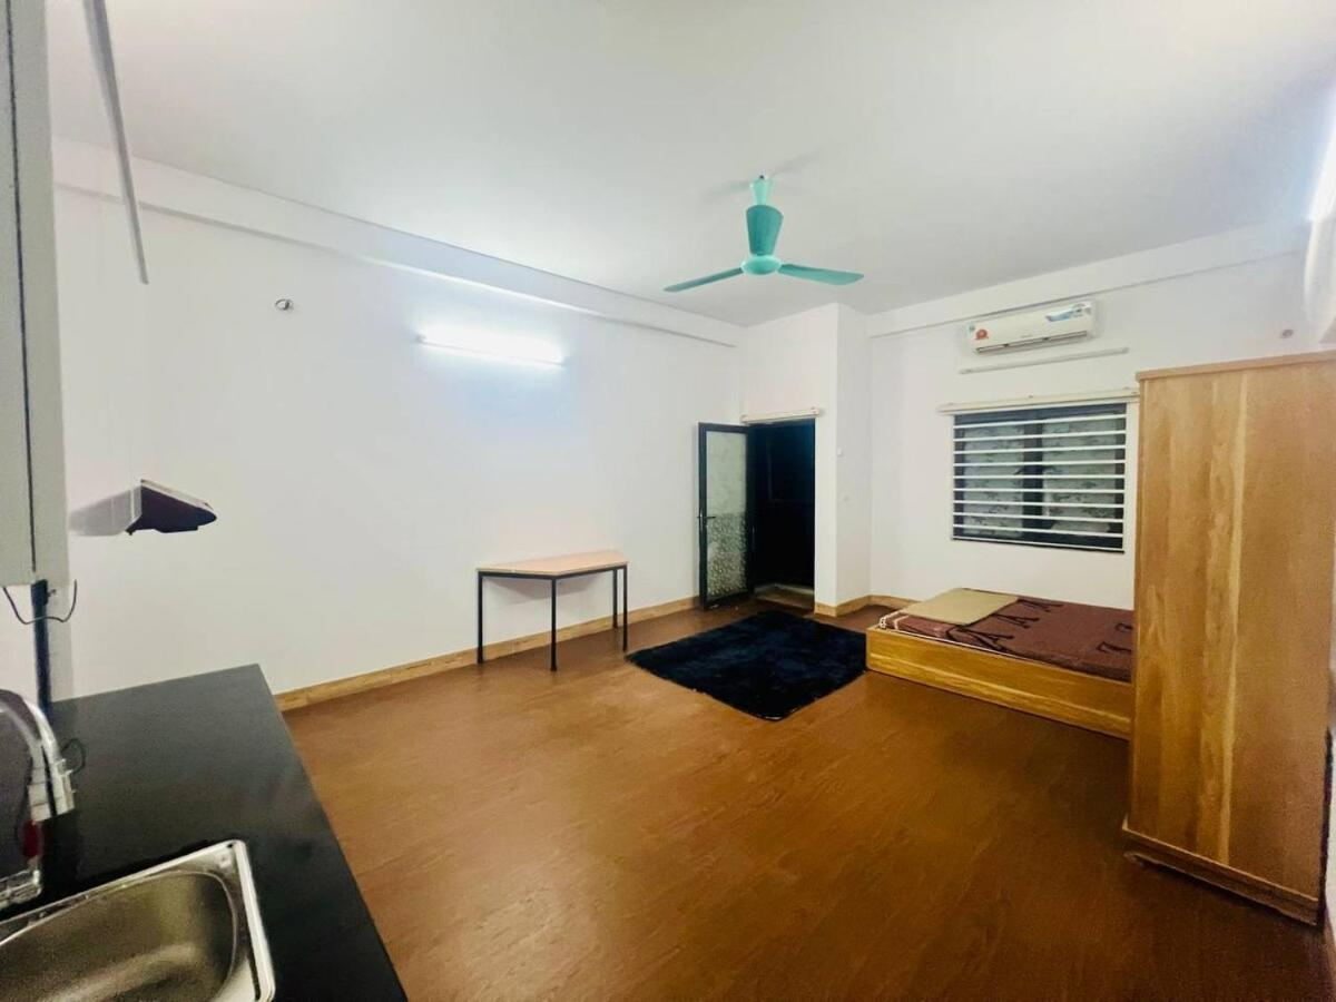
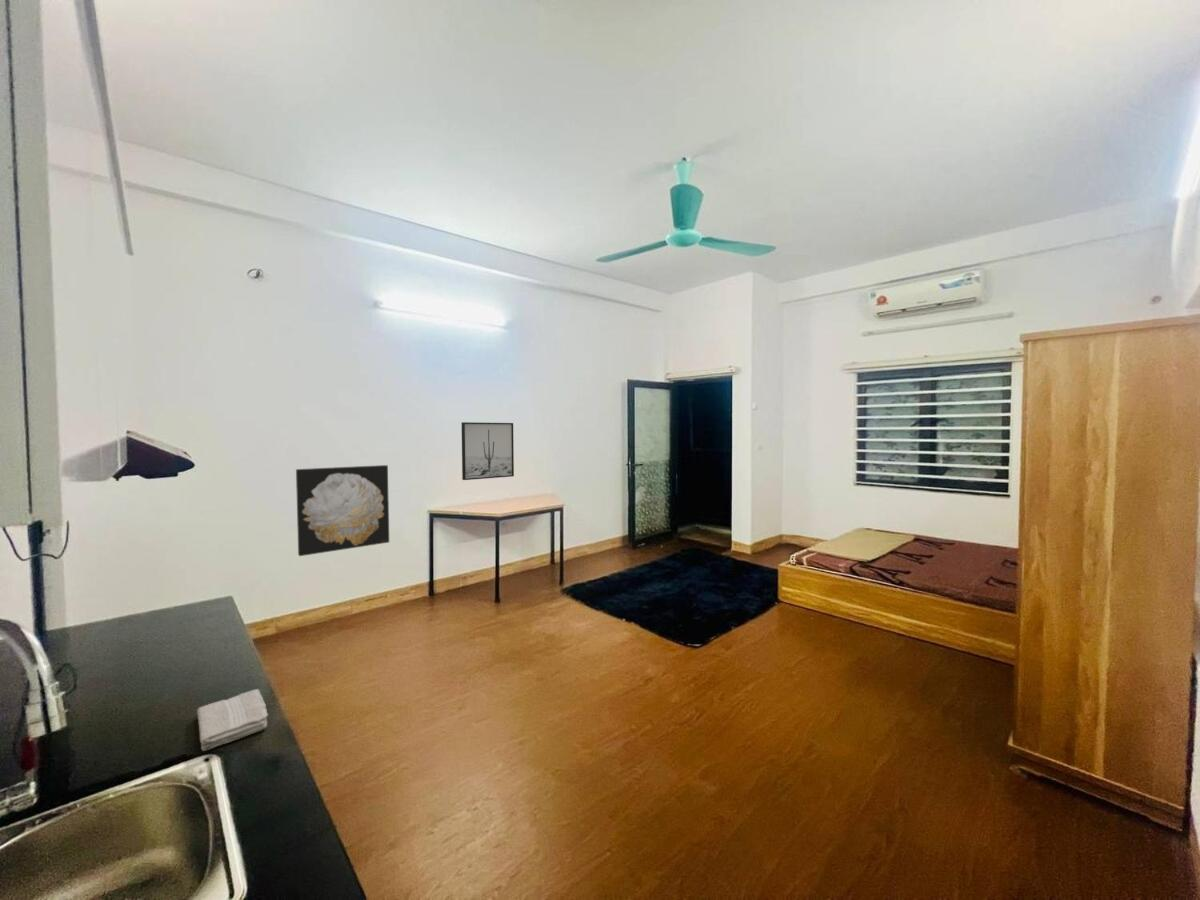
+ wall art [295,464,390,557]
+ washcloth [196,688,269,752]
+ wall art [460,421,515,481]
